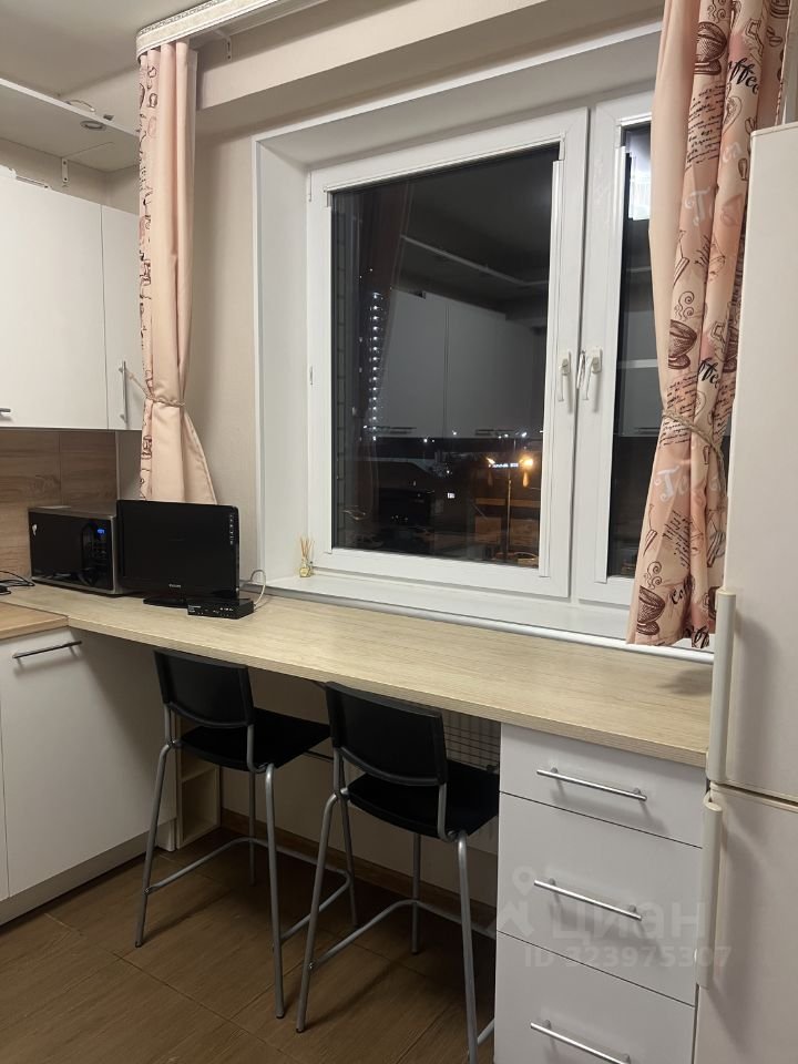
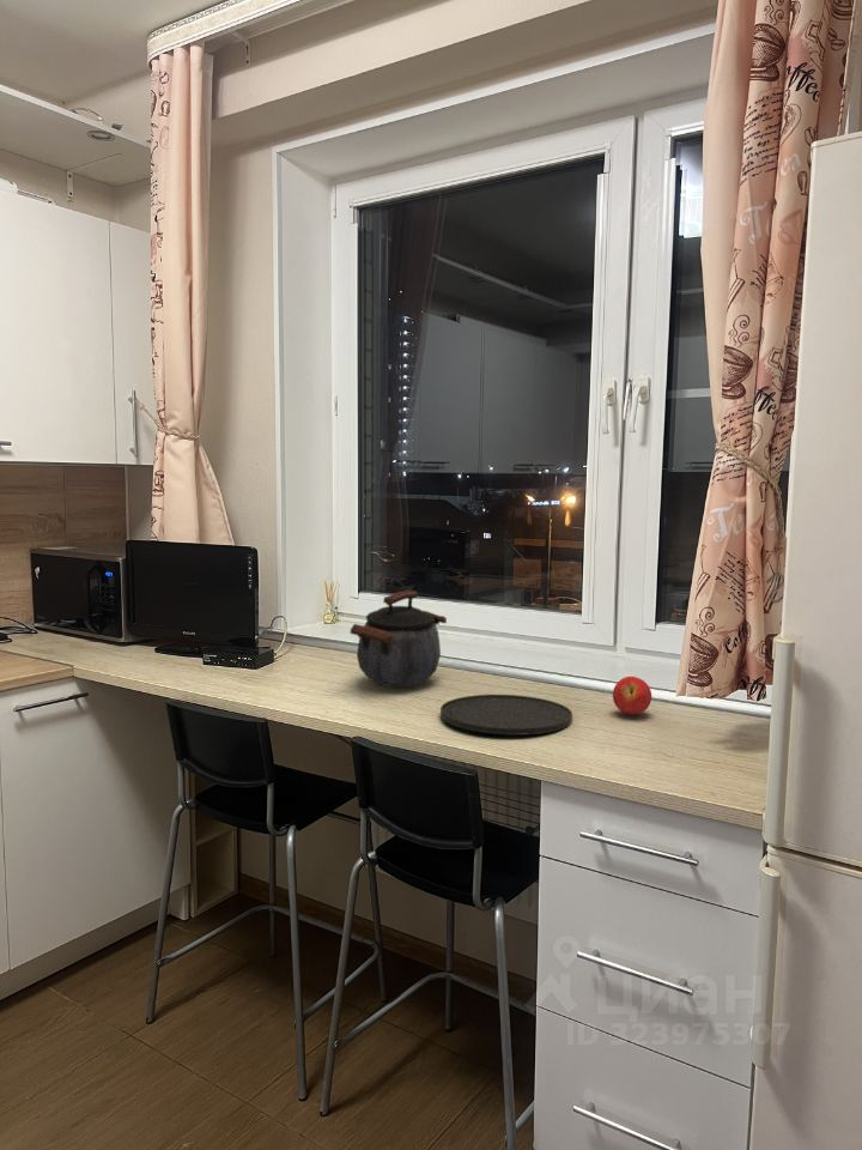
+ kettle [350,589,448,688]
+ fruit [612,676,652,715]
+ plate [439,694,573,737]
